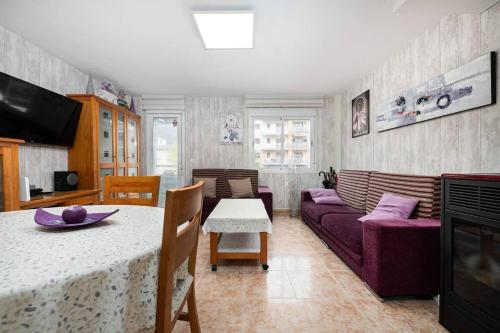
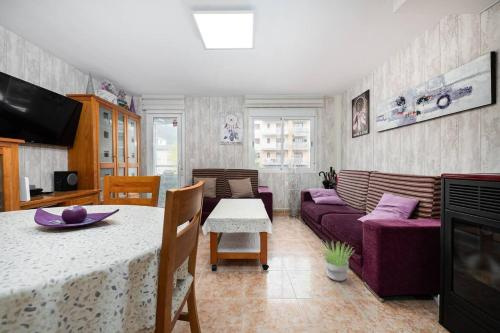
+ potted plant [317,238,354,282]
